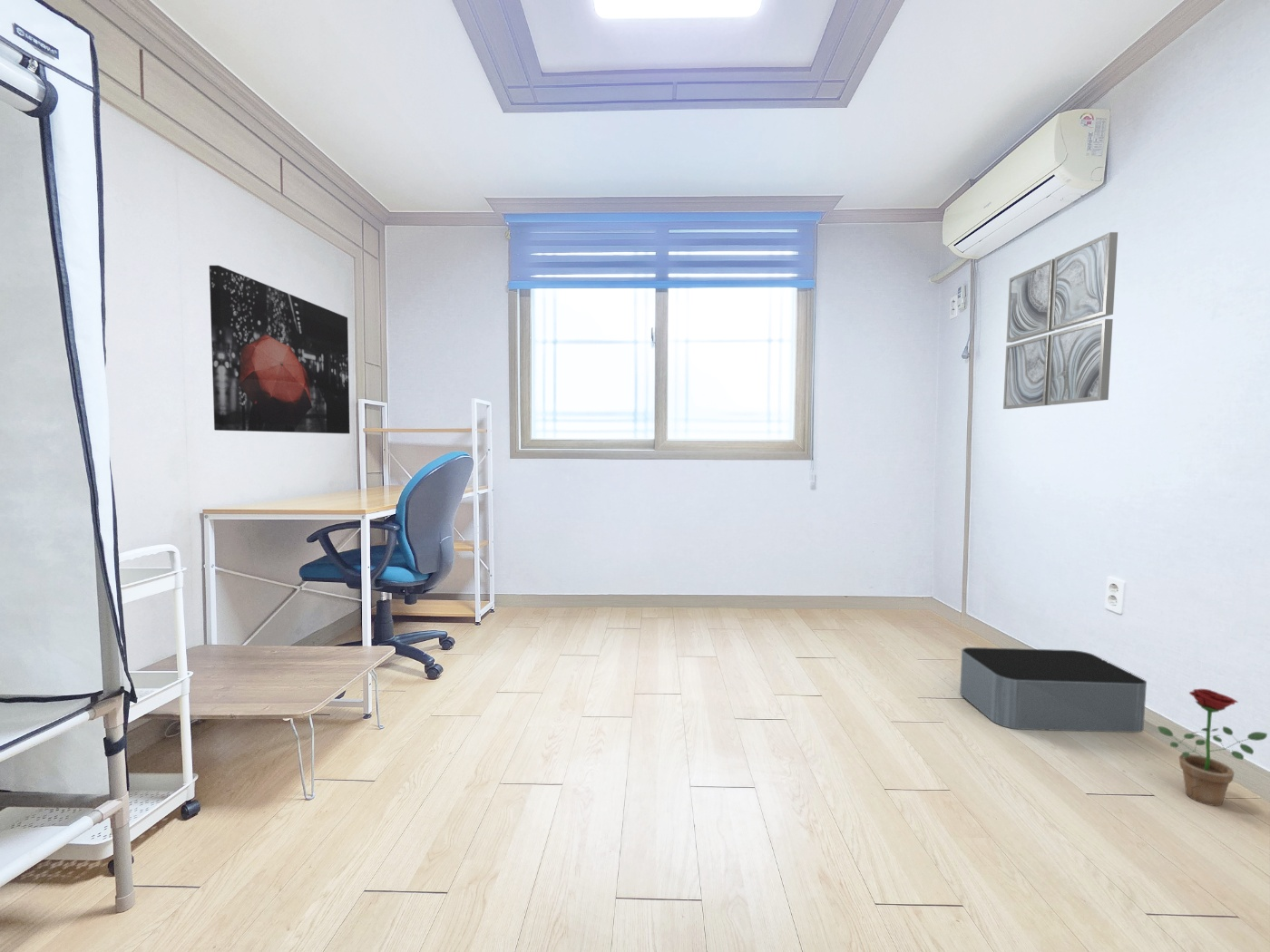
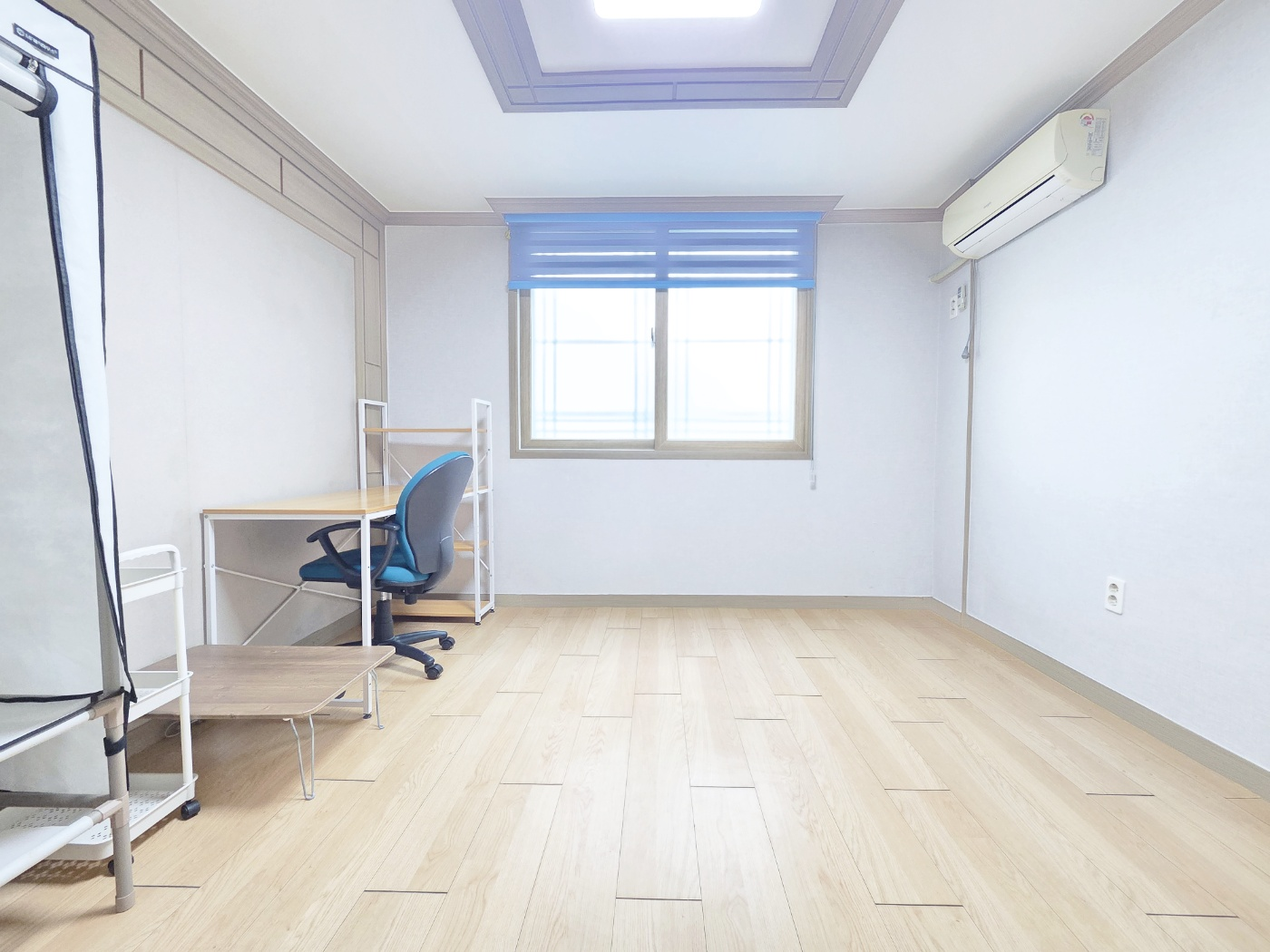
- decorative plant [1157,688,1268,807]
- wall art [1002,231,1119,410]
- storage bin [959,646,1148,733]
- wall art [209,265,351,434]
